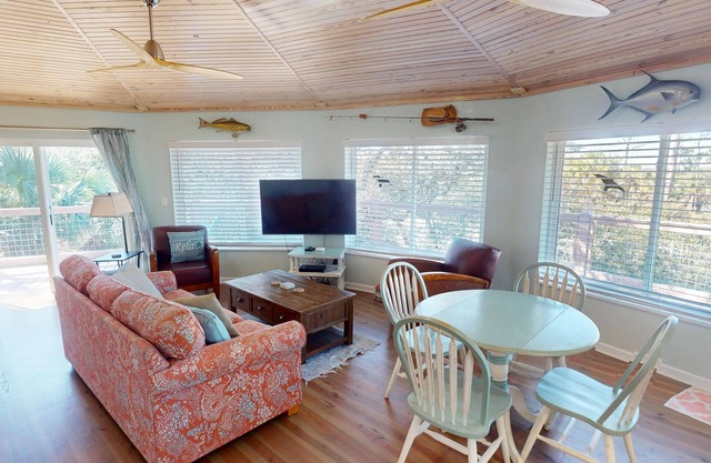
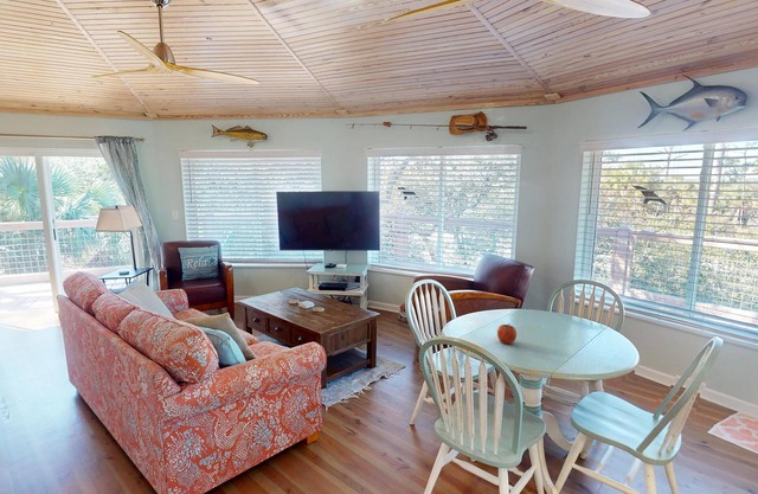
+ fruit [496,322,518,345]
